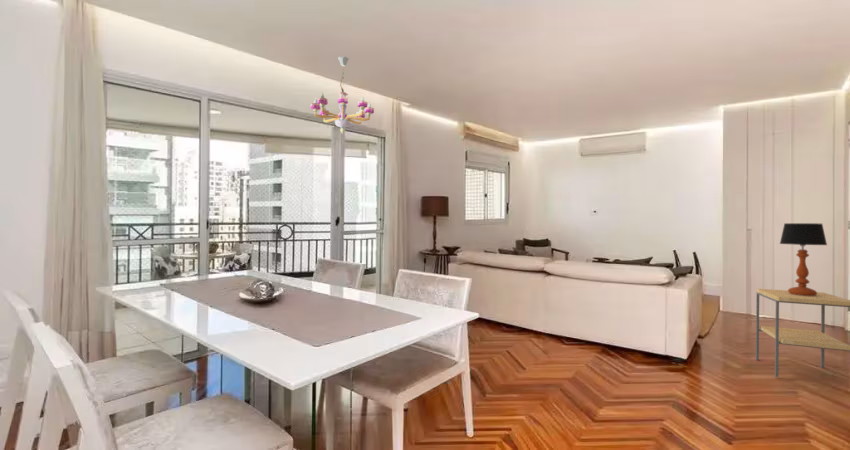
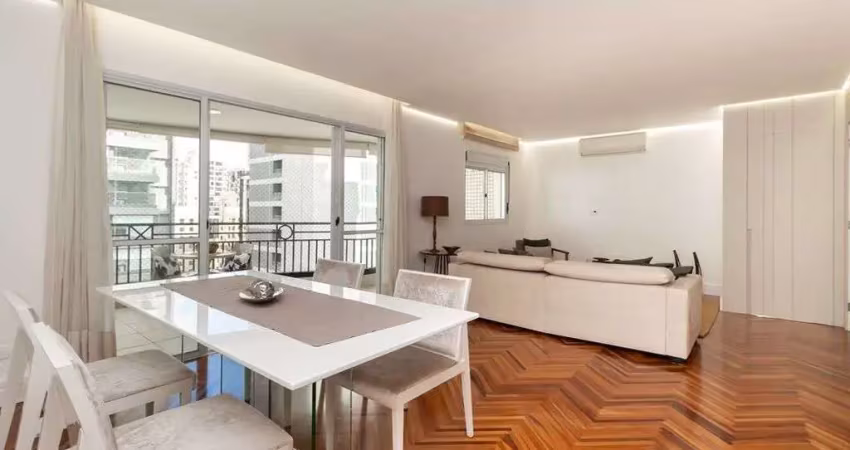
- table lamp [779,222,828,296]
- chandelier [310,55,375,135]
- side table [755,288,850,378]
